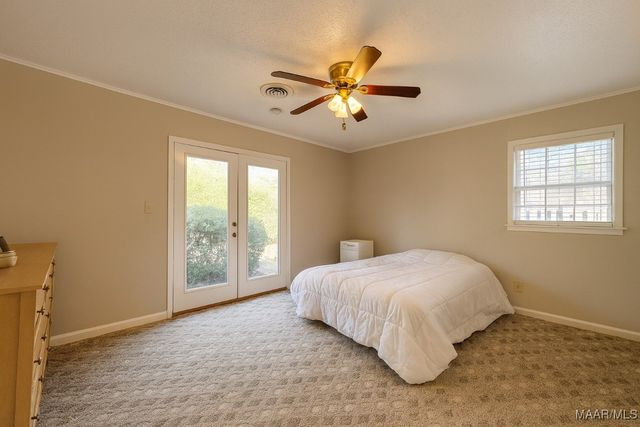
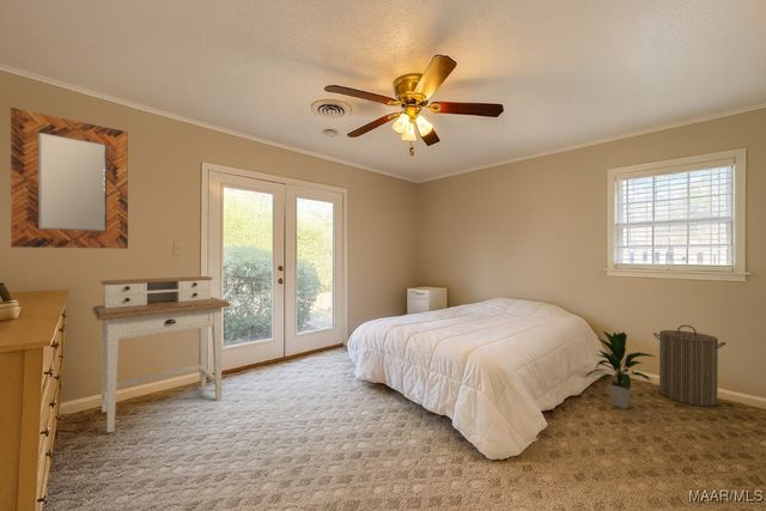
+ desk [91,275,231,433]
+ home mirror [10,107,129,250]
+ laundry hamper [652,324,727,408]
+ indoor plant [584,330,655,409]
